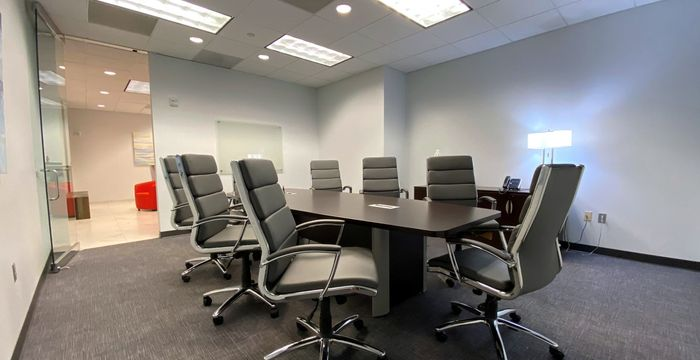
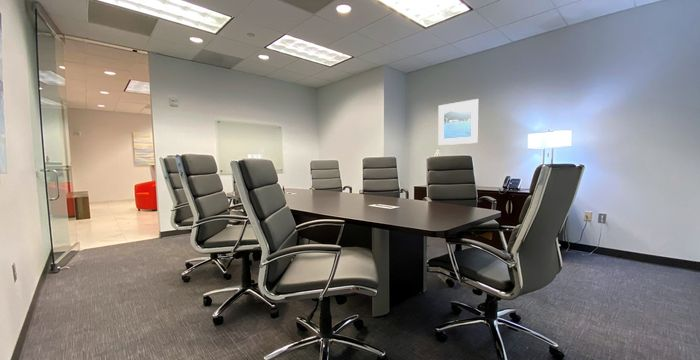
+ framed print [437,98,480,146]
